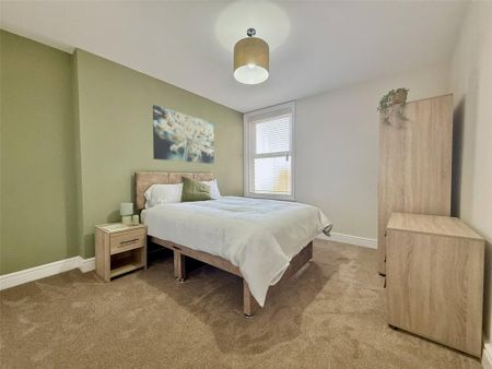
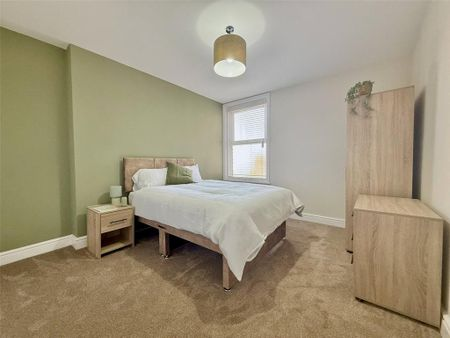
- wall art [152,104,215,165]
